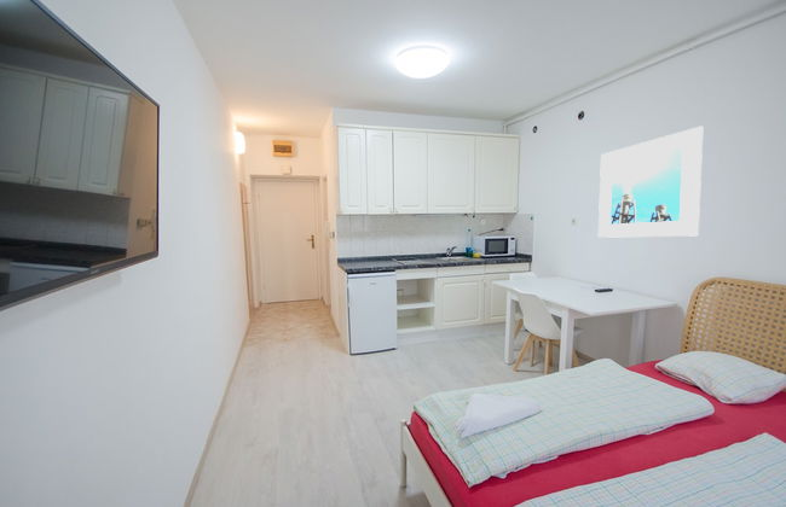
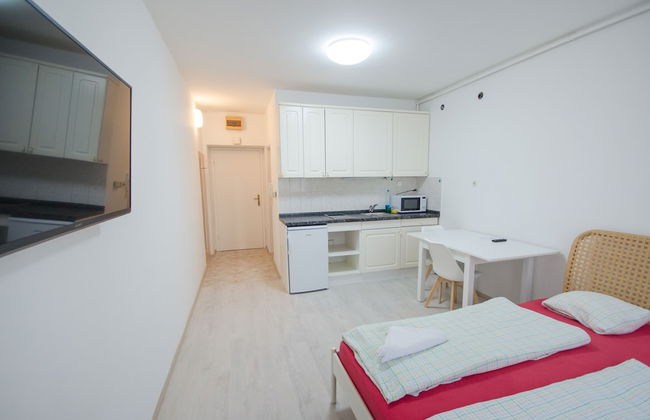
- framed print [597,126,704,239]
